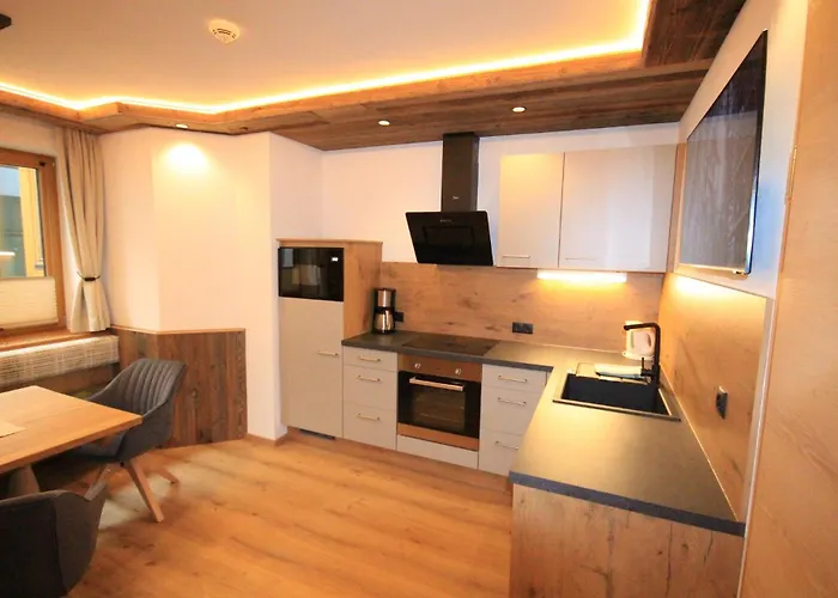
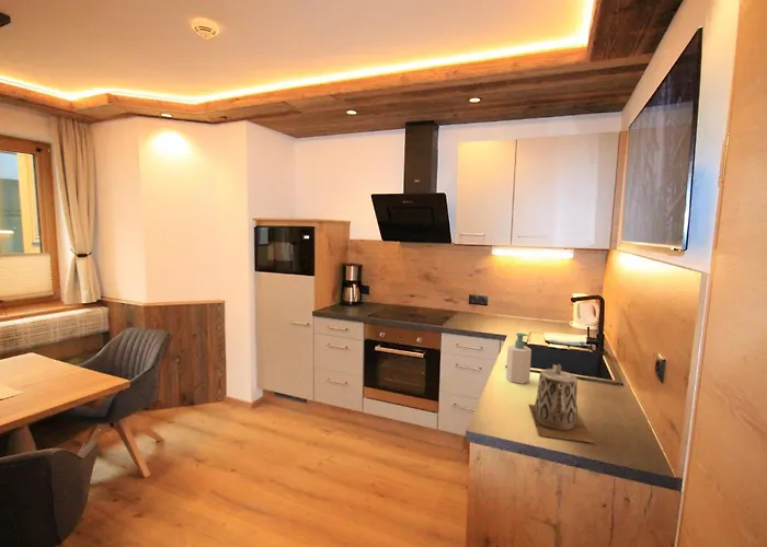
+ soap bottle [505,331,533,385]
+ teapot [528,363,596,444]
